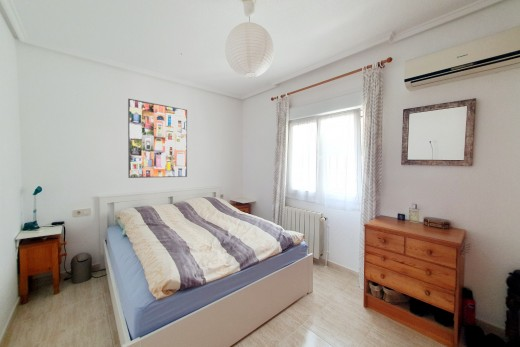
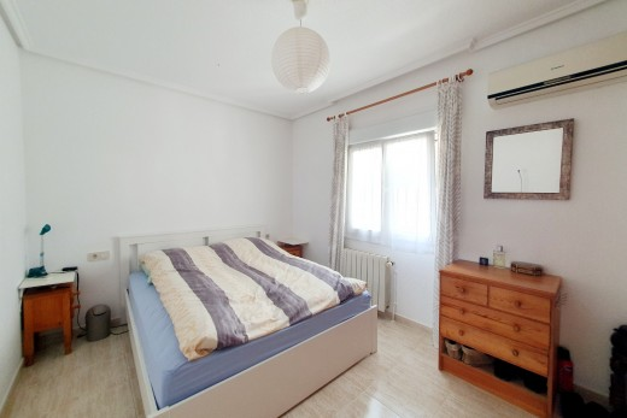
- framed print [127,98,188,179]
